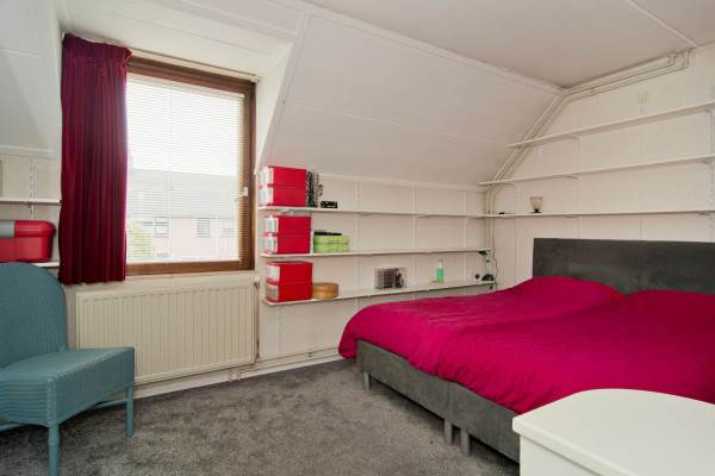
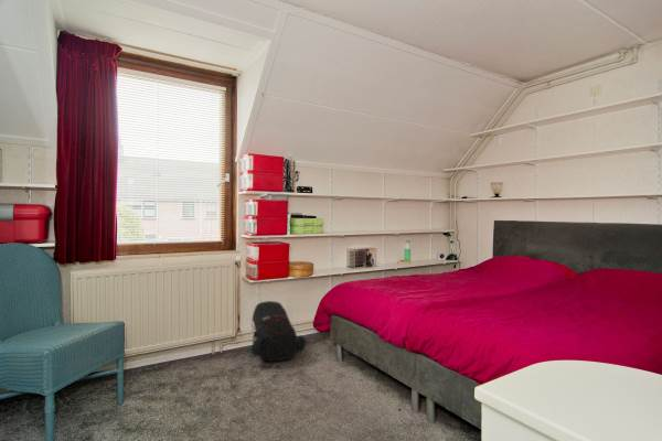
+ backpack [249,300,307,363]
